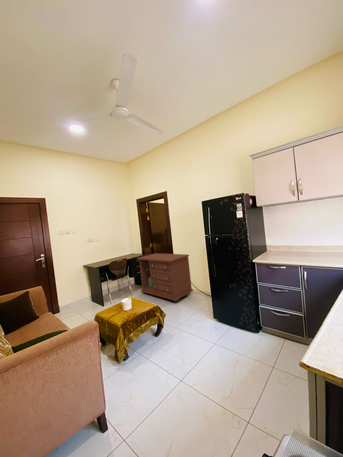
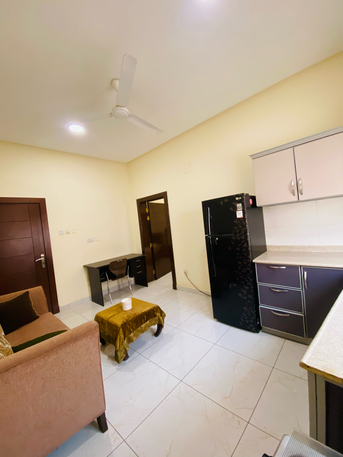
- dresser [136,252,194,303]
